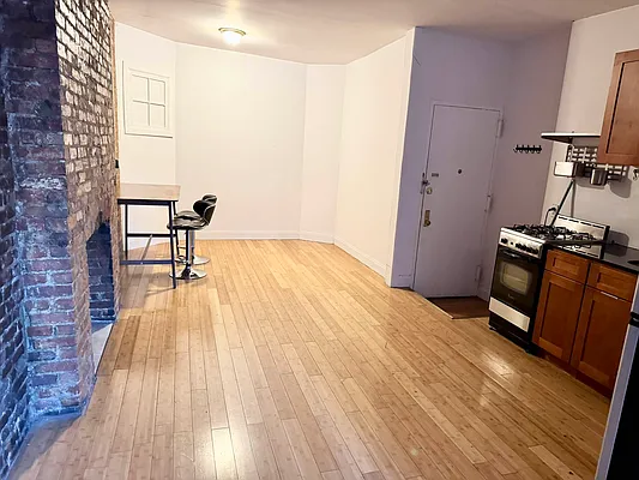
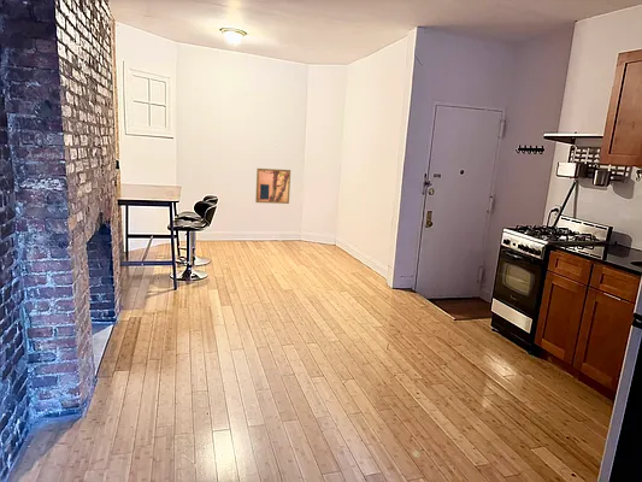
+ wall art [254,167,291,205]
